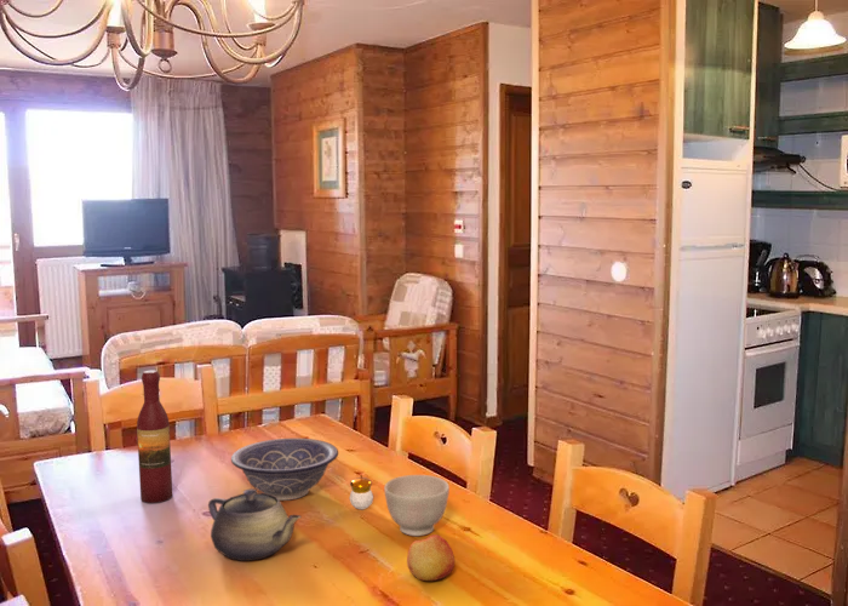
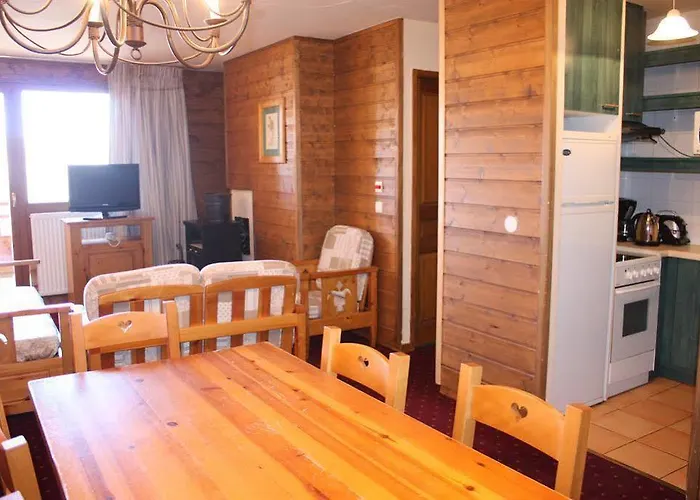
- apple [406,533,455,582]
- candle [349,474,374,510]
- wine bottle [136,370,173,504]
- decorative bowl [230,438,339,502]
- teapot [207,487,303,562]
- bowl [383,474,451,537]
